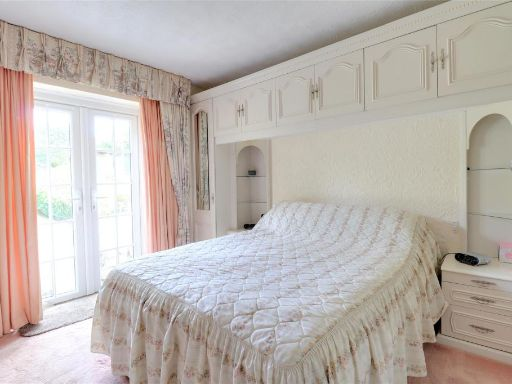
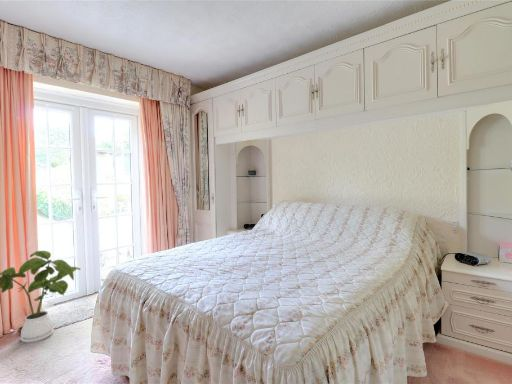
+ house plant [0,250,81,344]
